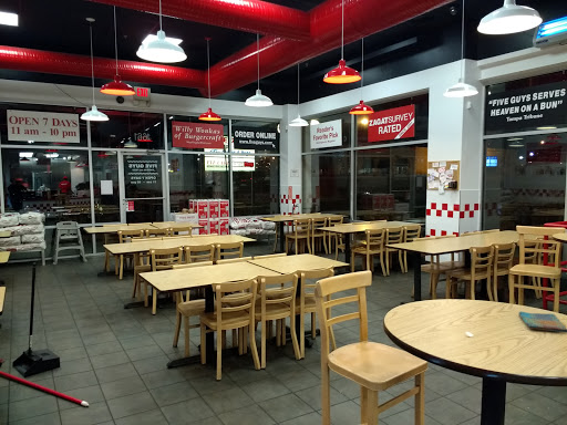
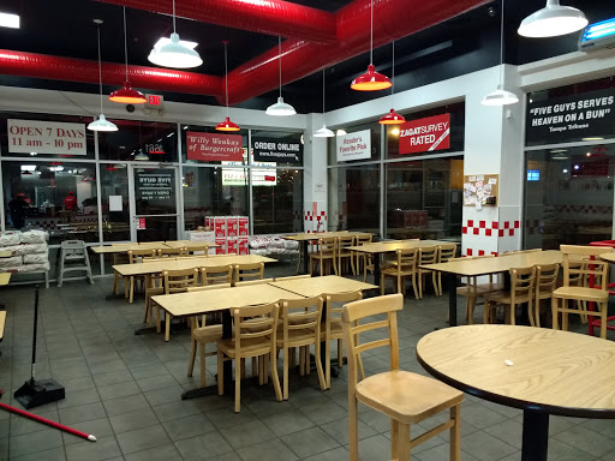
- dish towel [517,310,567,333]
